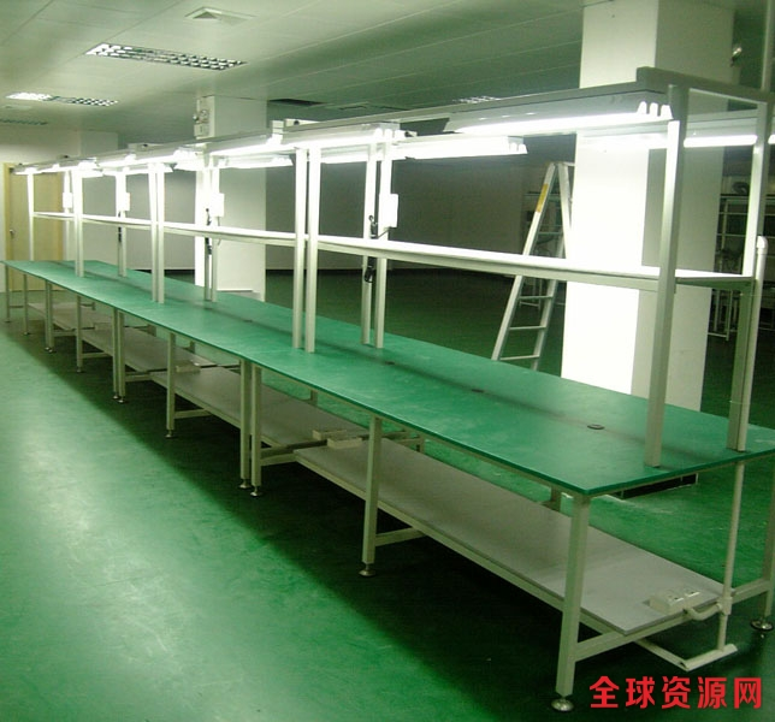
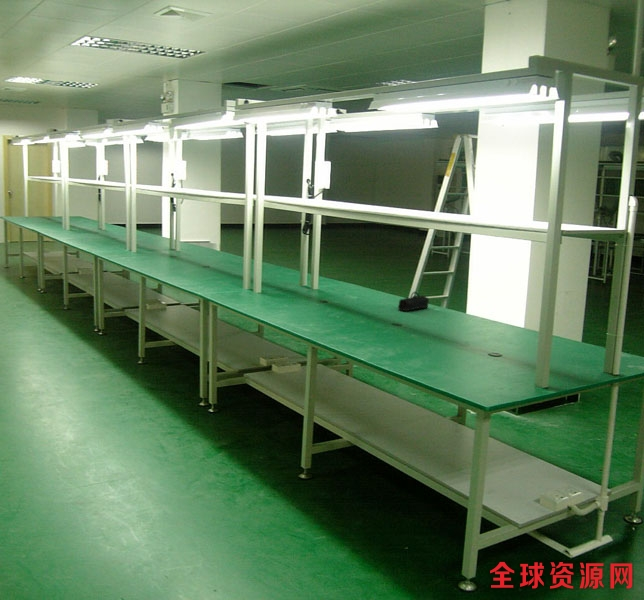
+ pencil case [397,291,430,312]
